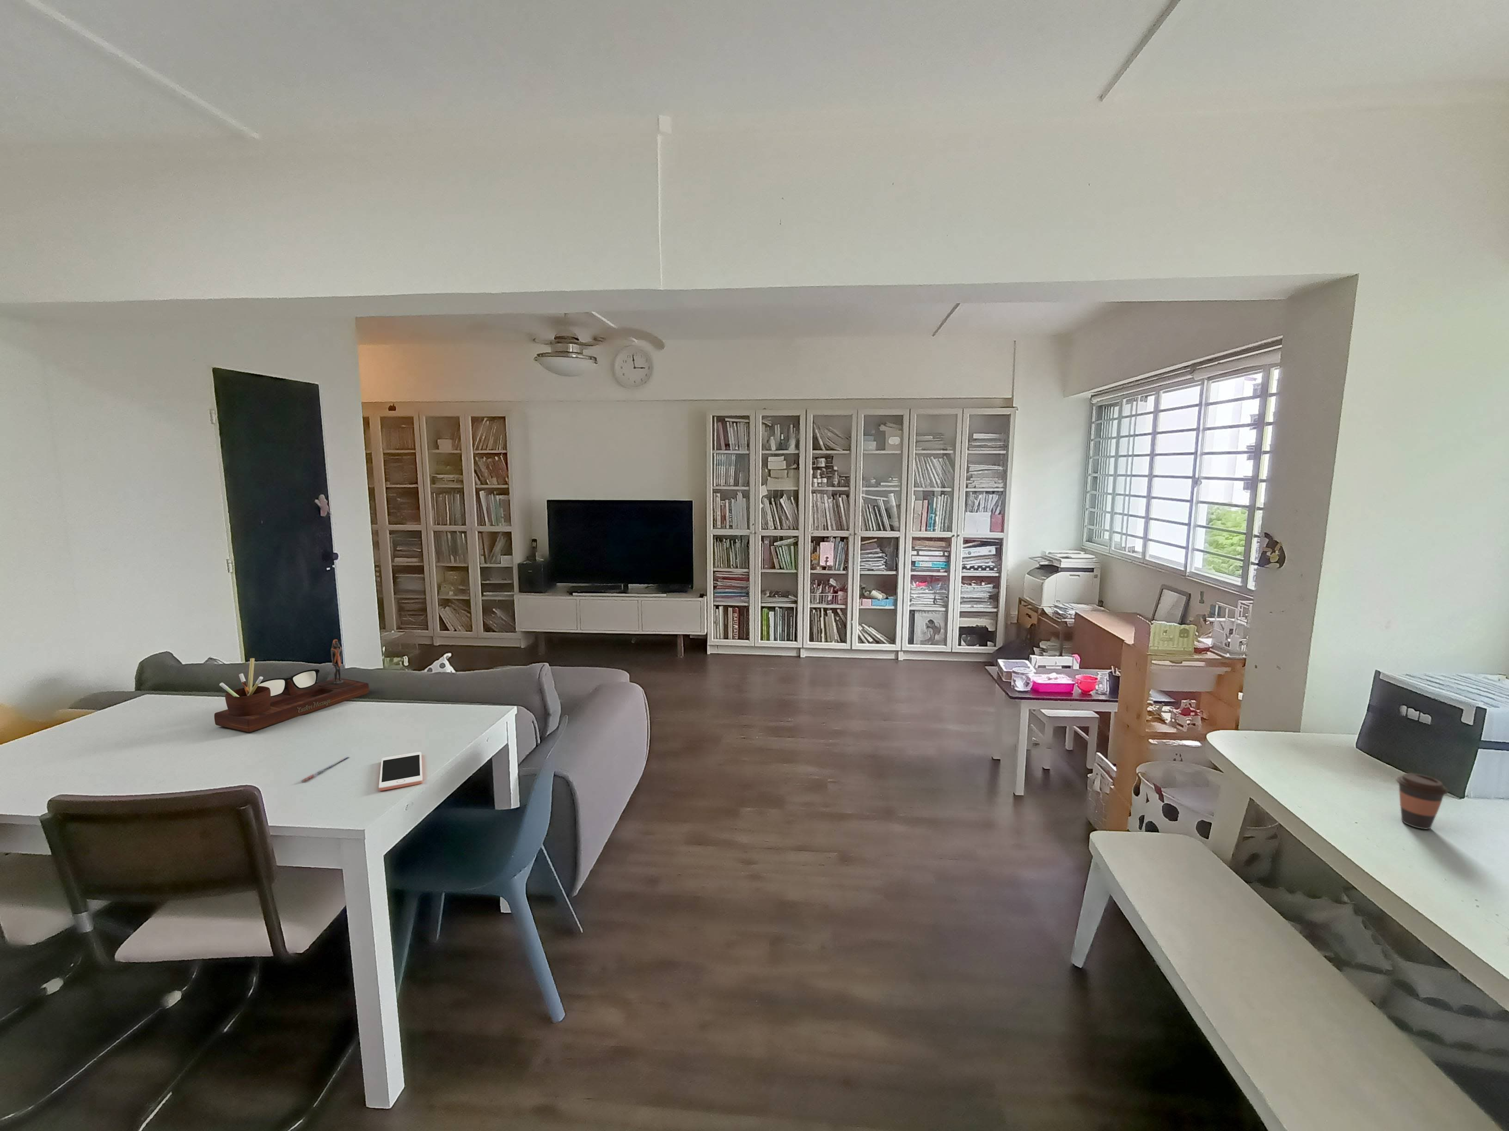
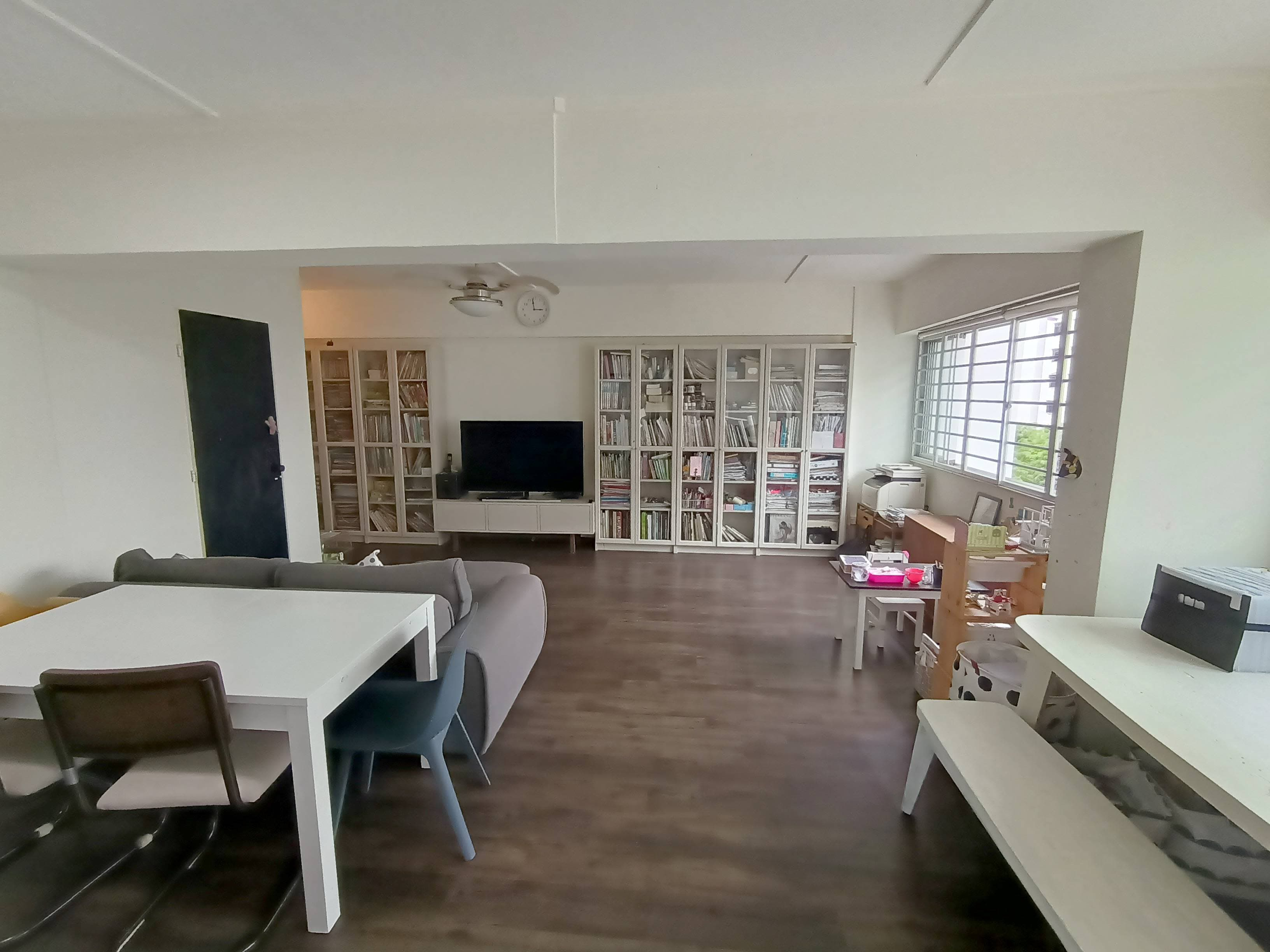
- coffee cup [1396,772,1448,829]
- cell phone [378,752,423,791]
- desk organizer [214,639,370,733]
- pen [301,757,349,782]
